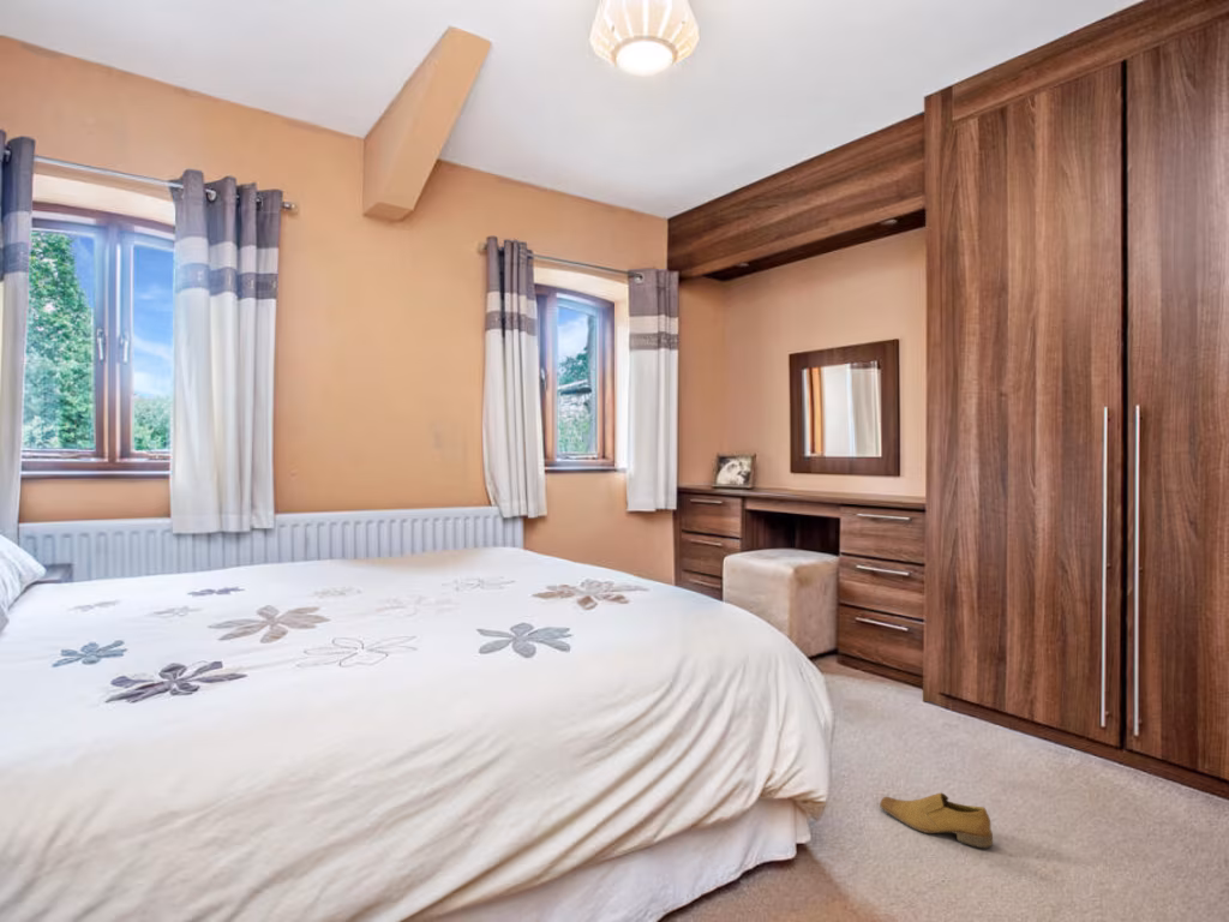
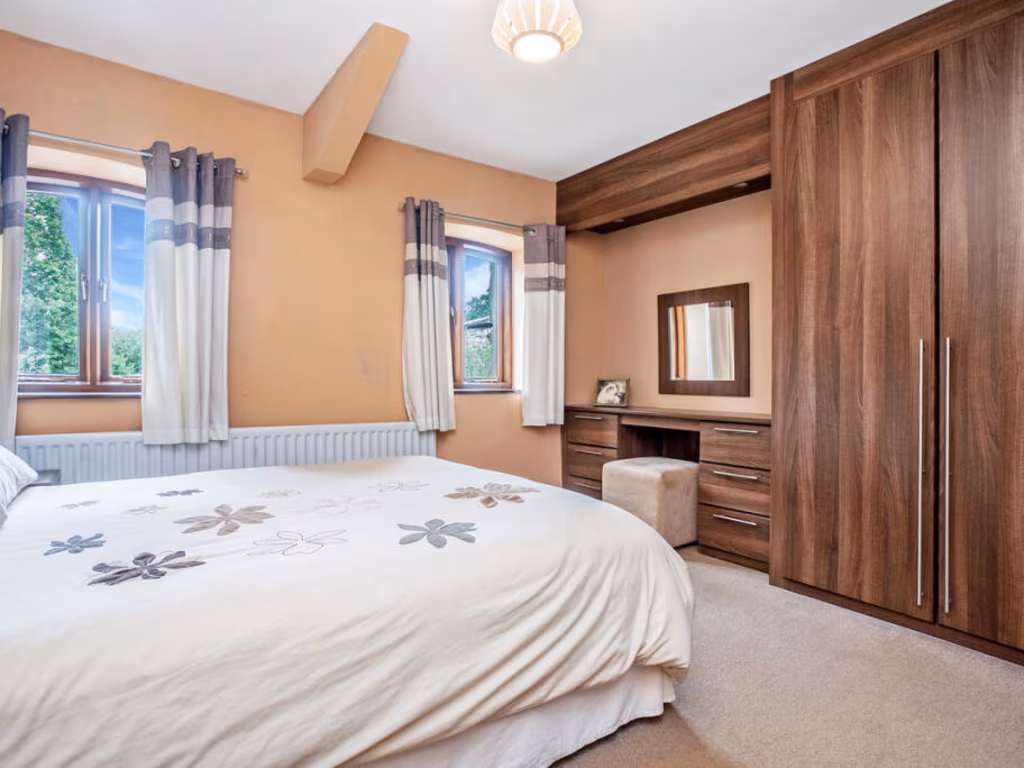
- shoe [879,791,994,849]
